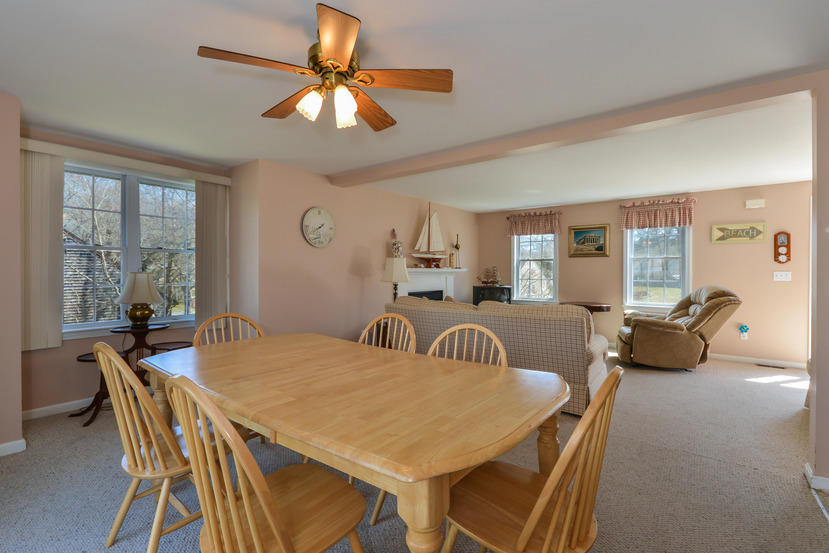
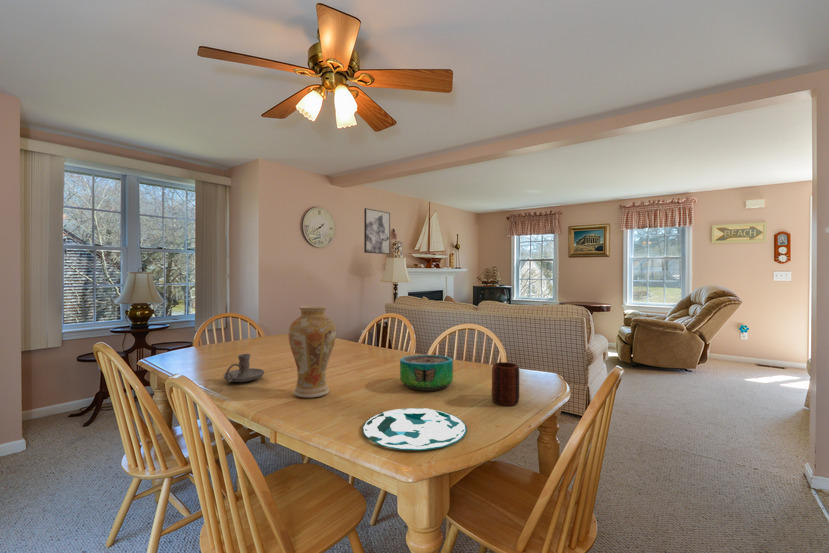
+ plate [361,407,468,451]
+ mug [491,361,520,406]
+ wall art [363,207,391,255]
+ decorative bowl [399,354,454,392]
+ vase [288,305,337,399]
+ candle holder [222,353,265,383]
